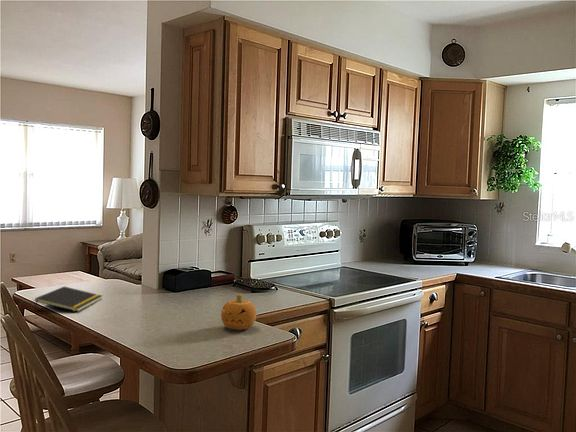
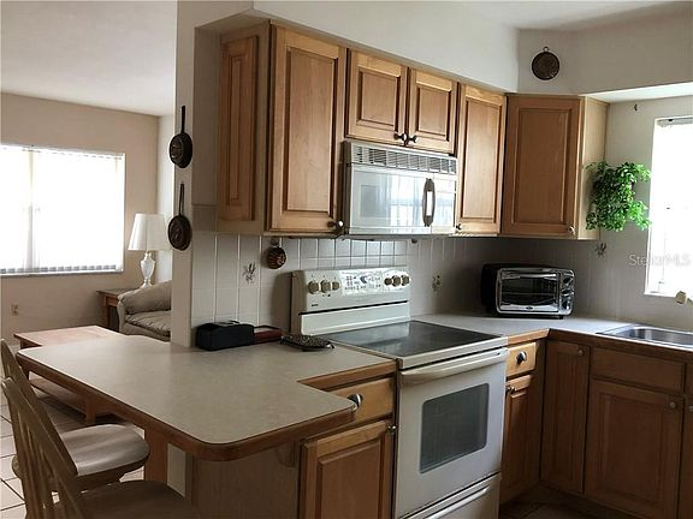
- notepad [34,286,103,313]
- fruit [220,293,257,331]
